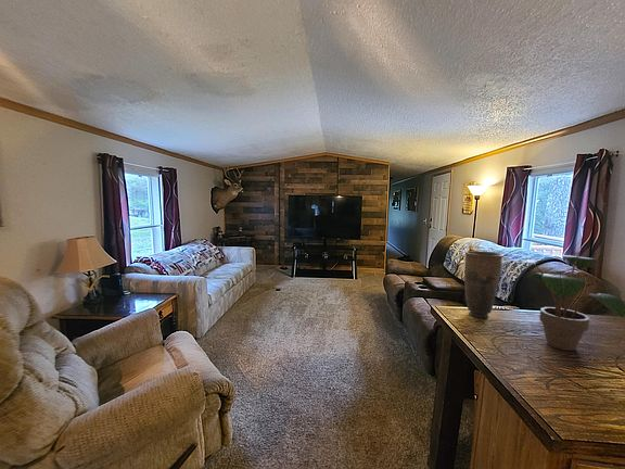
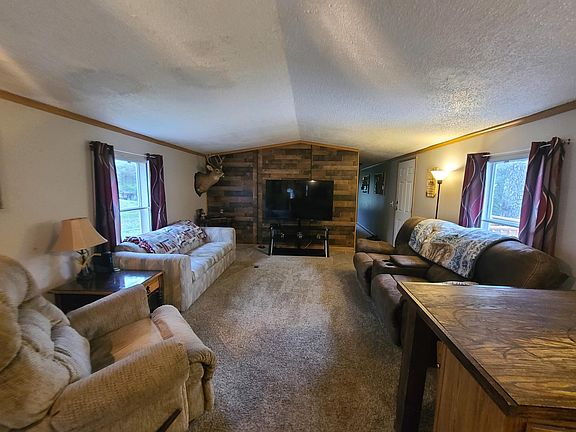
- vase [463,250,505,319]
- potted plant [511,254,625,352]
